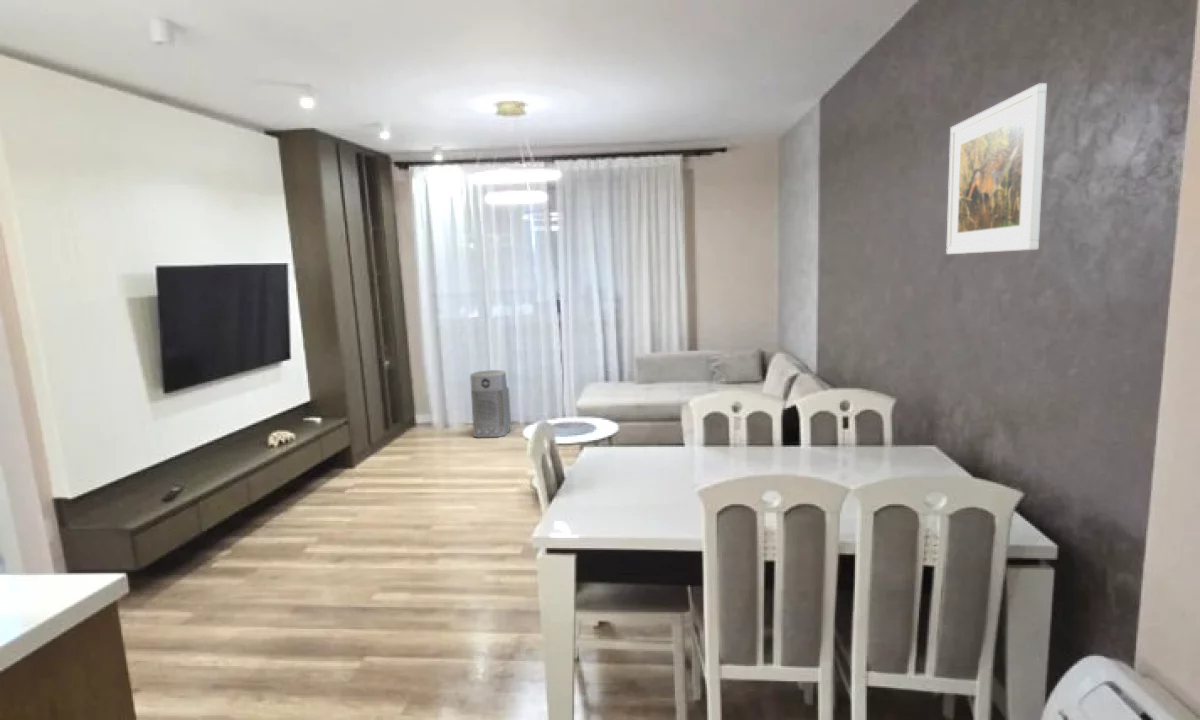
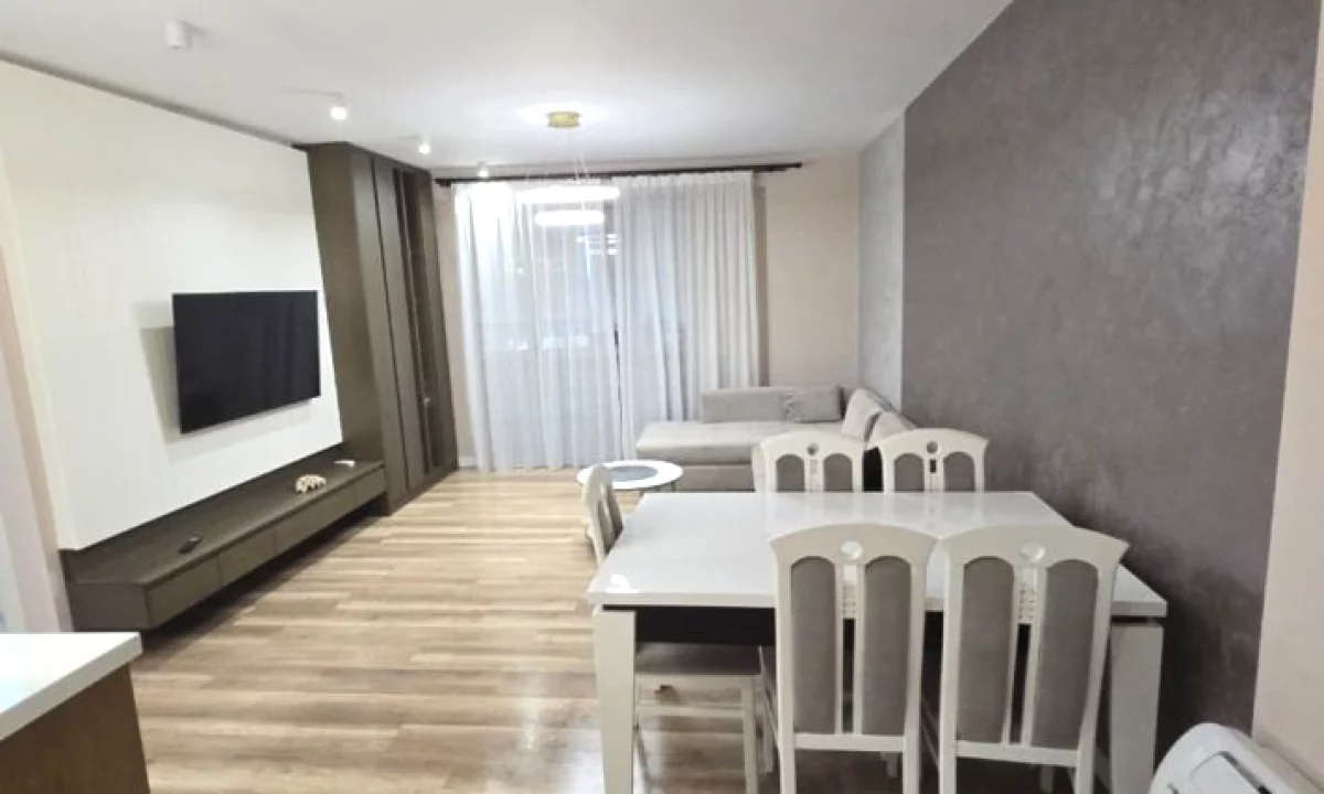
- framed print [945,82,1048,255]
- air purifier [469,369,512,438]
